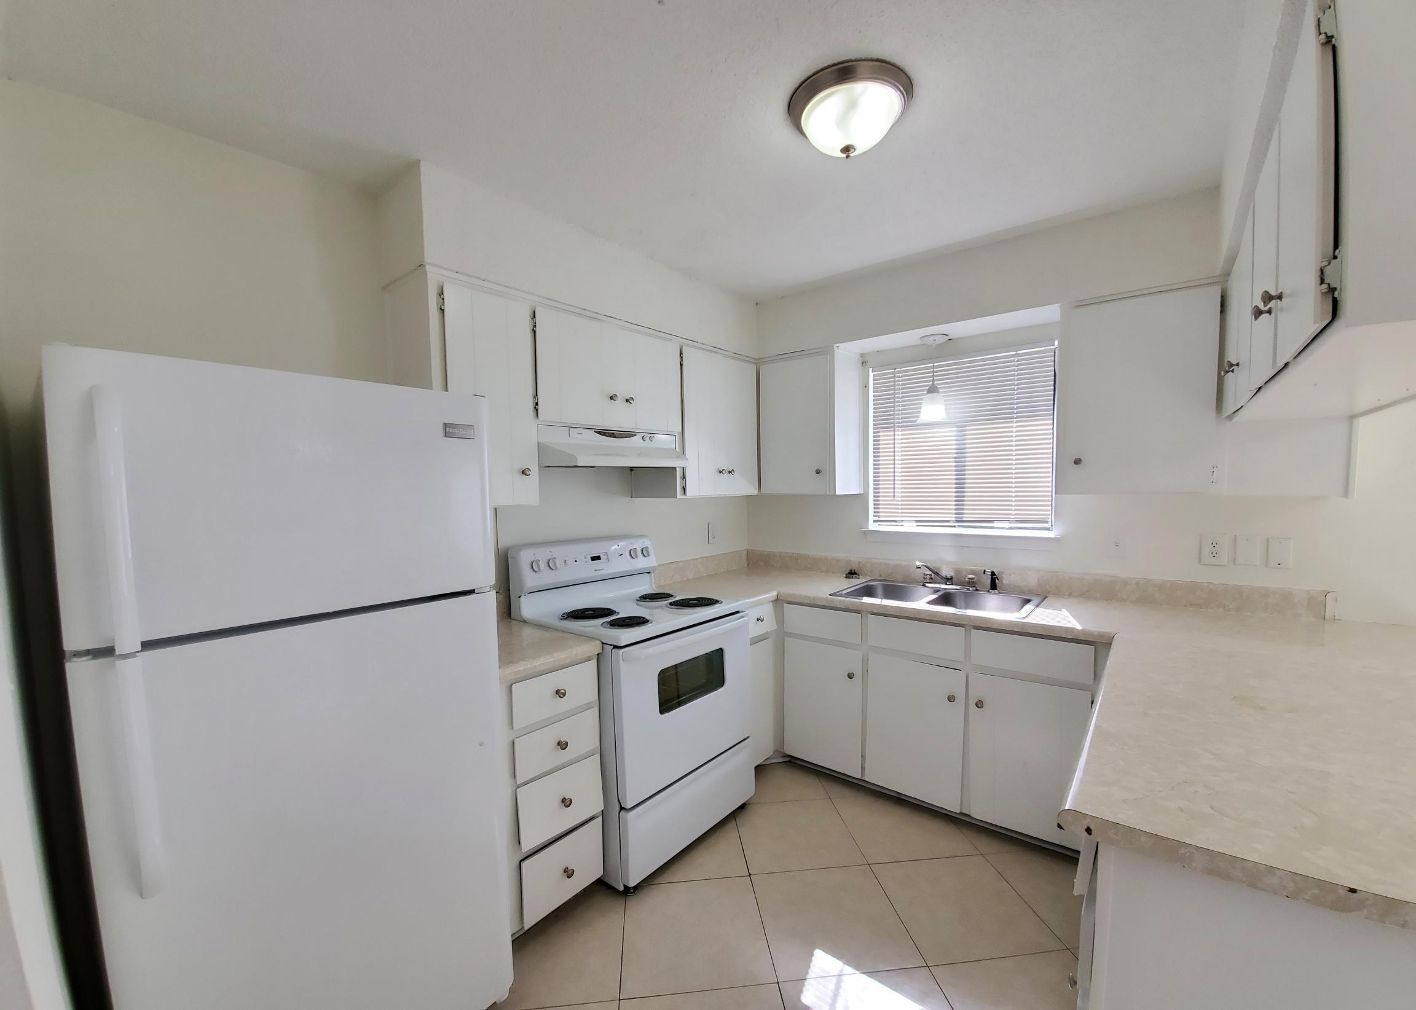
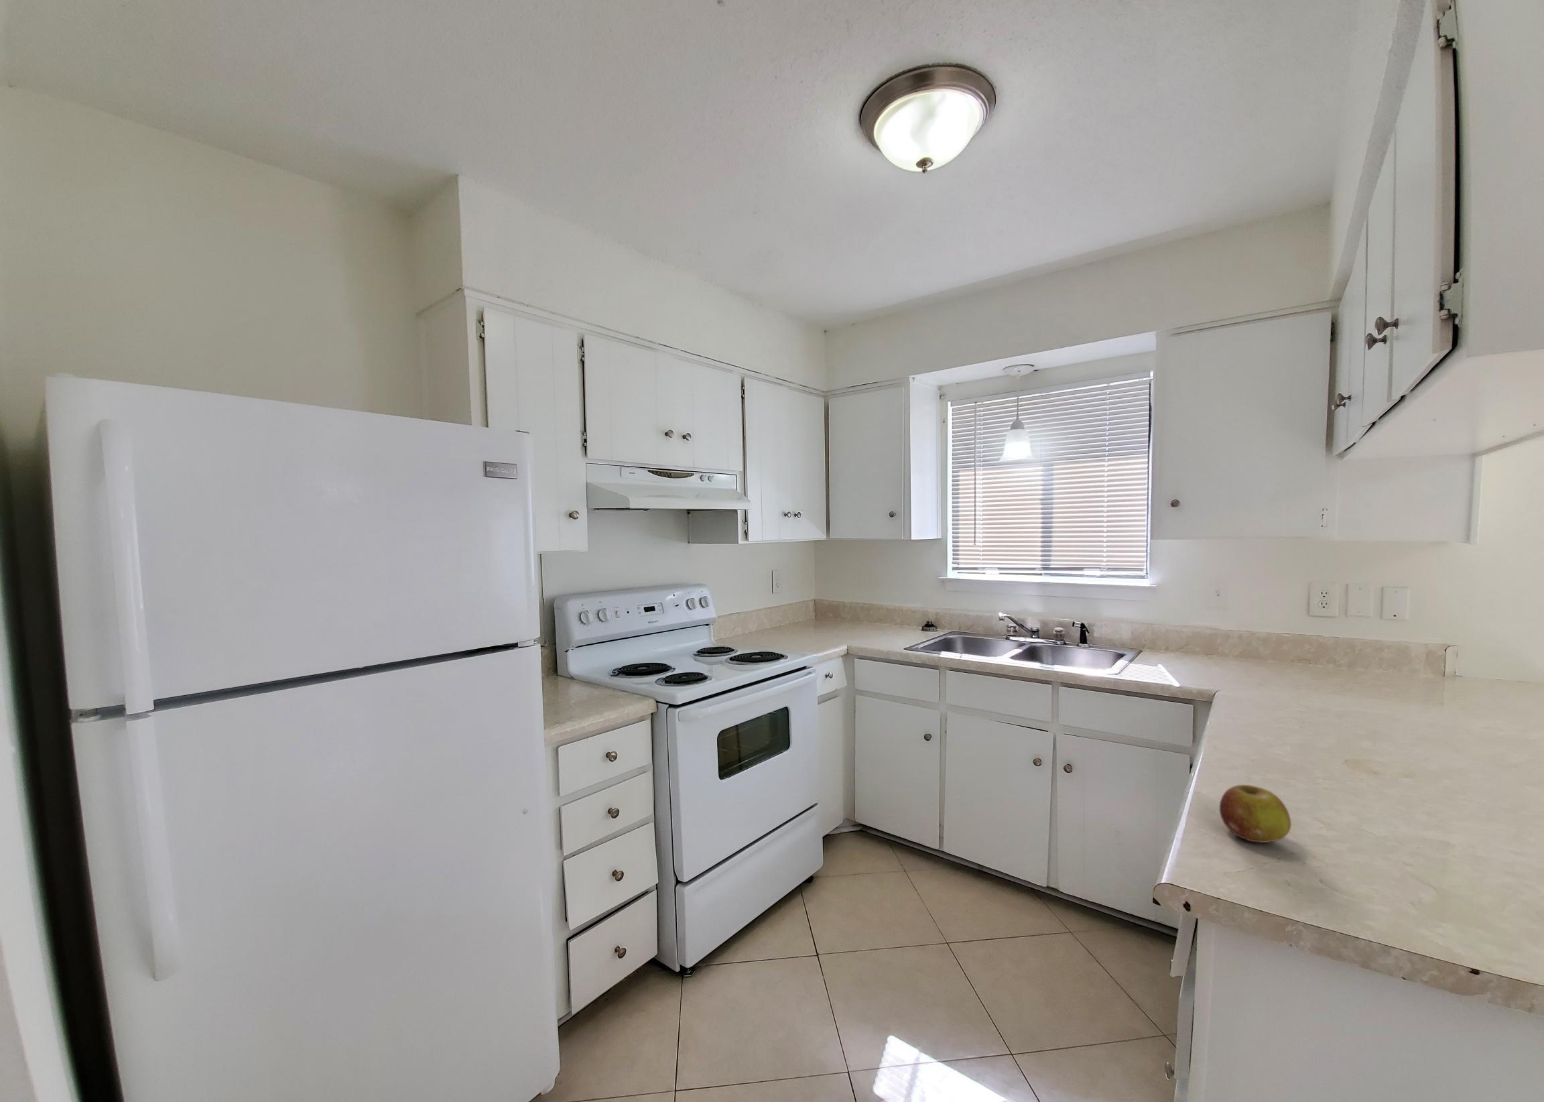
+ fruit [1219,785,1292,843]
